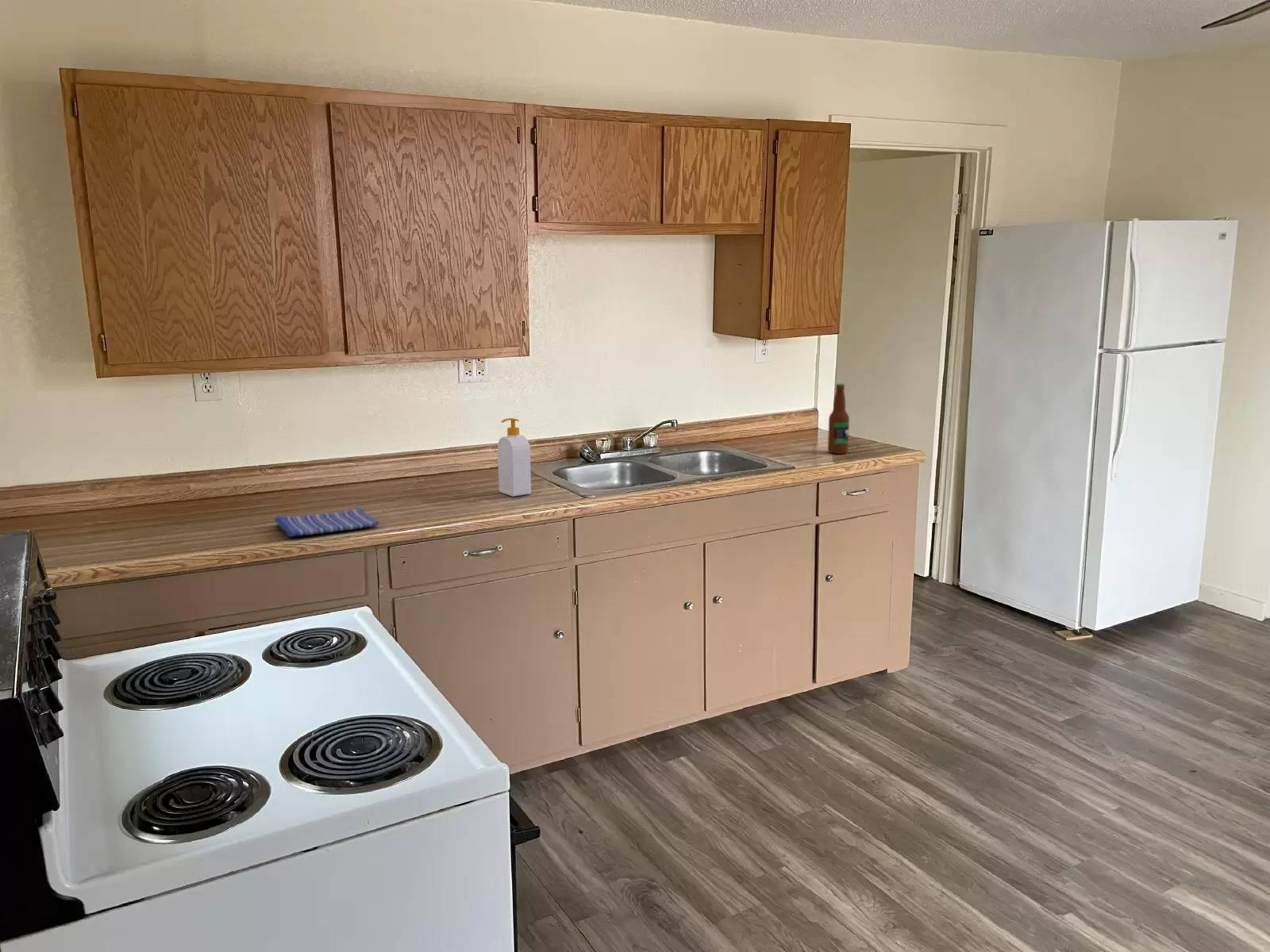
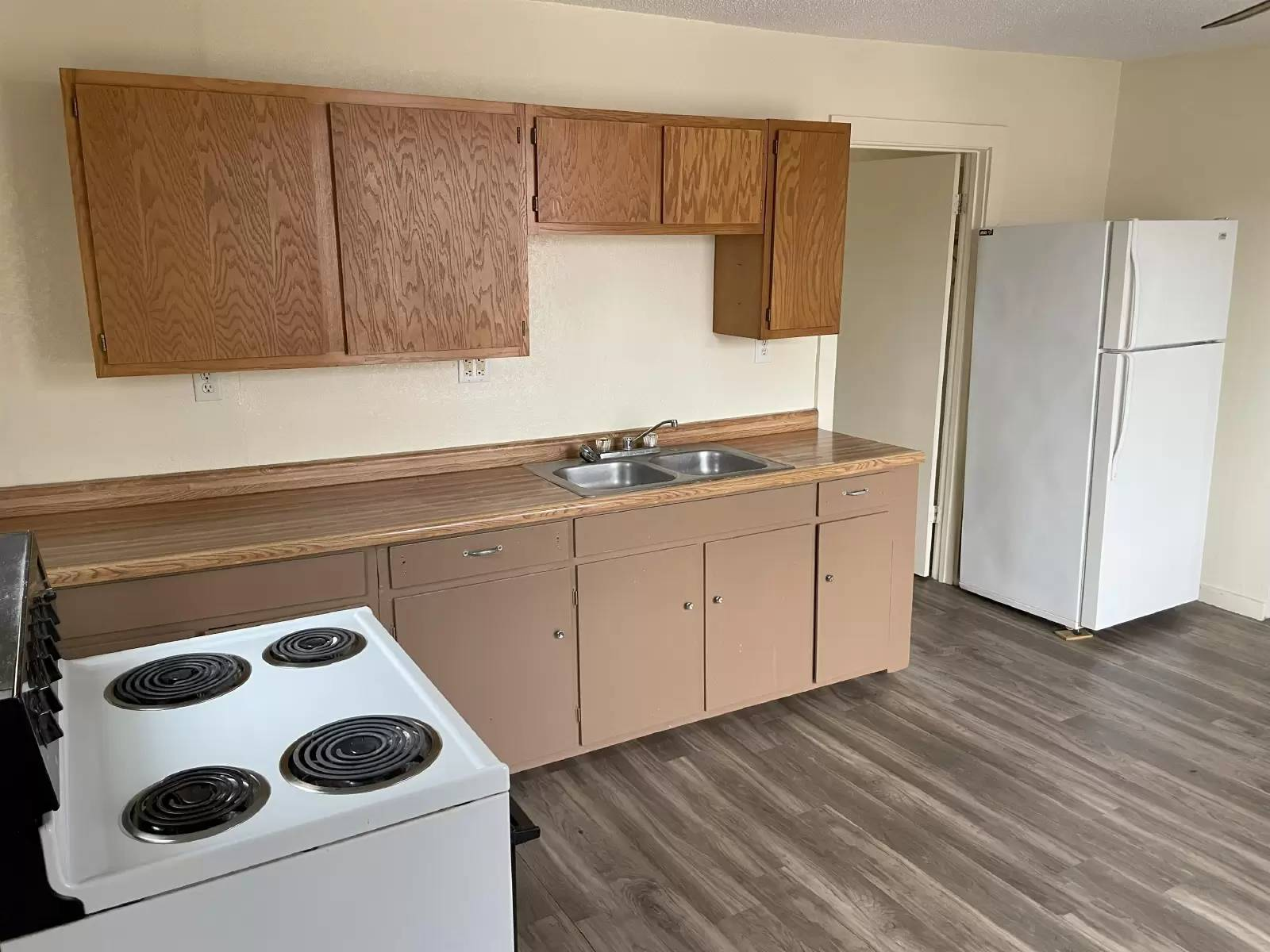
- soap bottle [497,417,532,497]
- dish towel [273,508,380,538]
- bottle [827,383,850,455]
